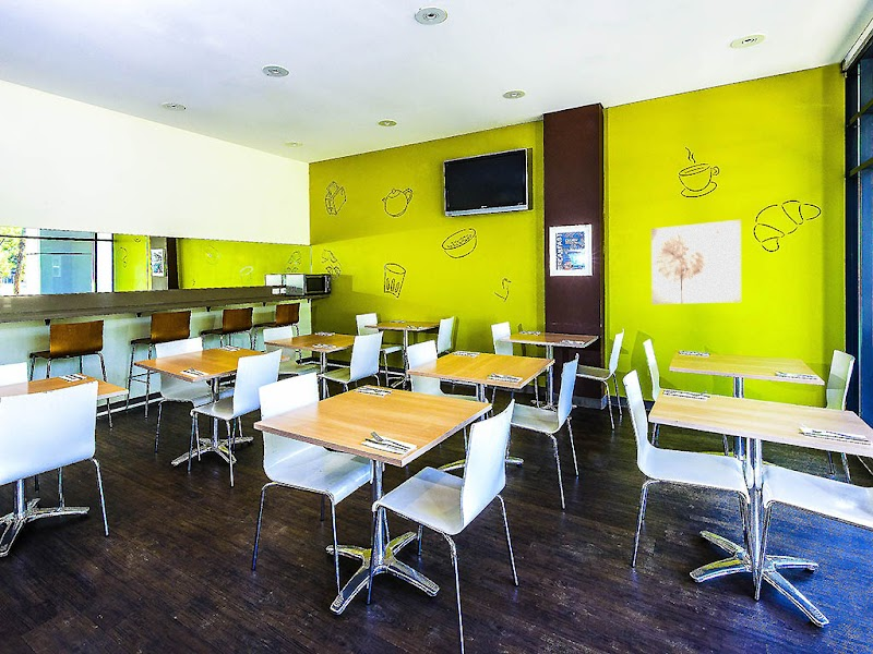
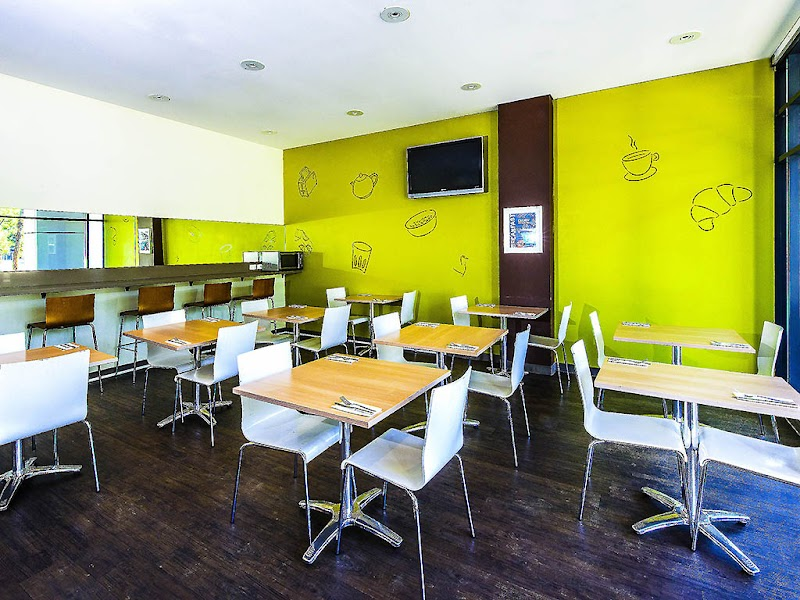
- wall art [650,219,742,305]
